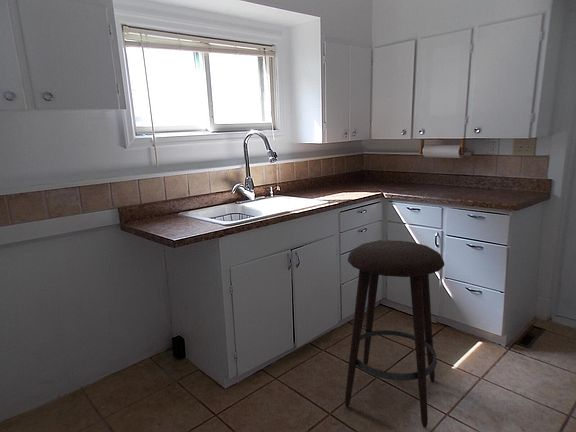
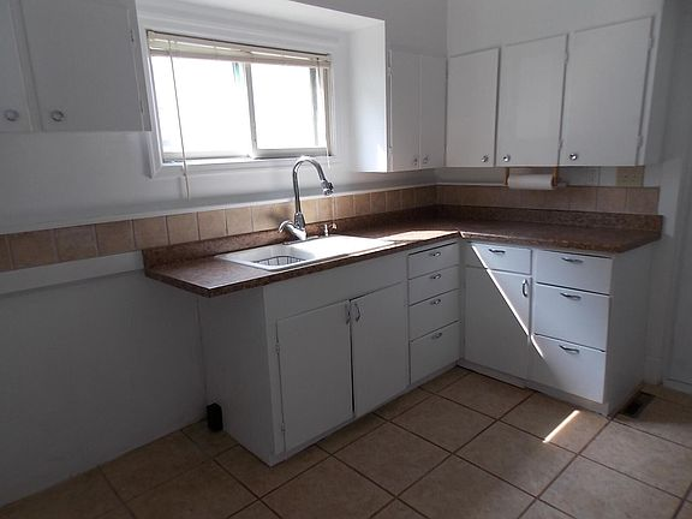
- stool [344,239,445,429]
